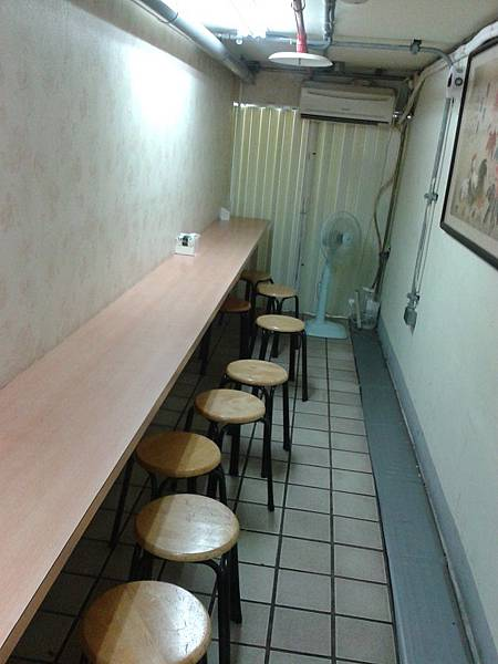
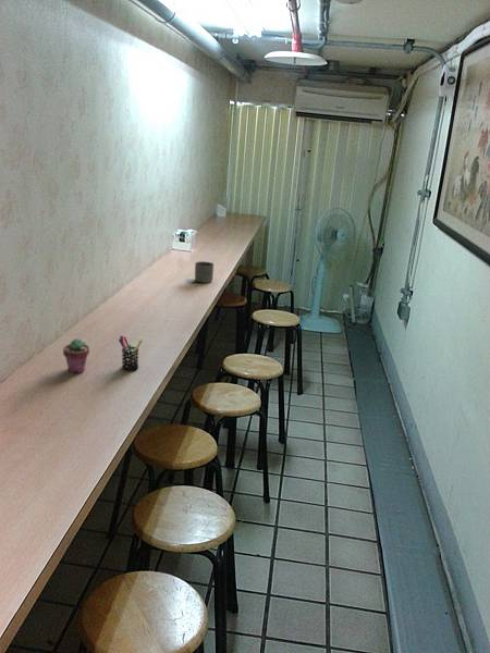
+ potted succulent [62,337,90,374]
+ mug [194,260,215,284]
+ pen holder [118,334,144,372]
